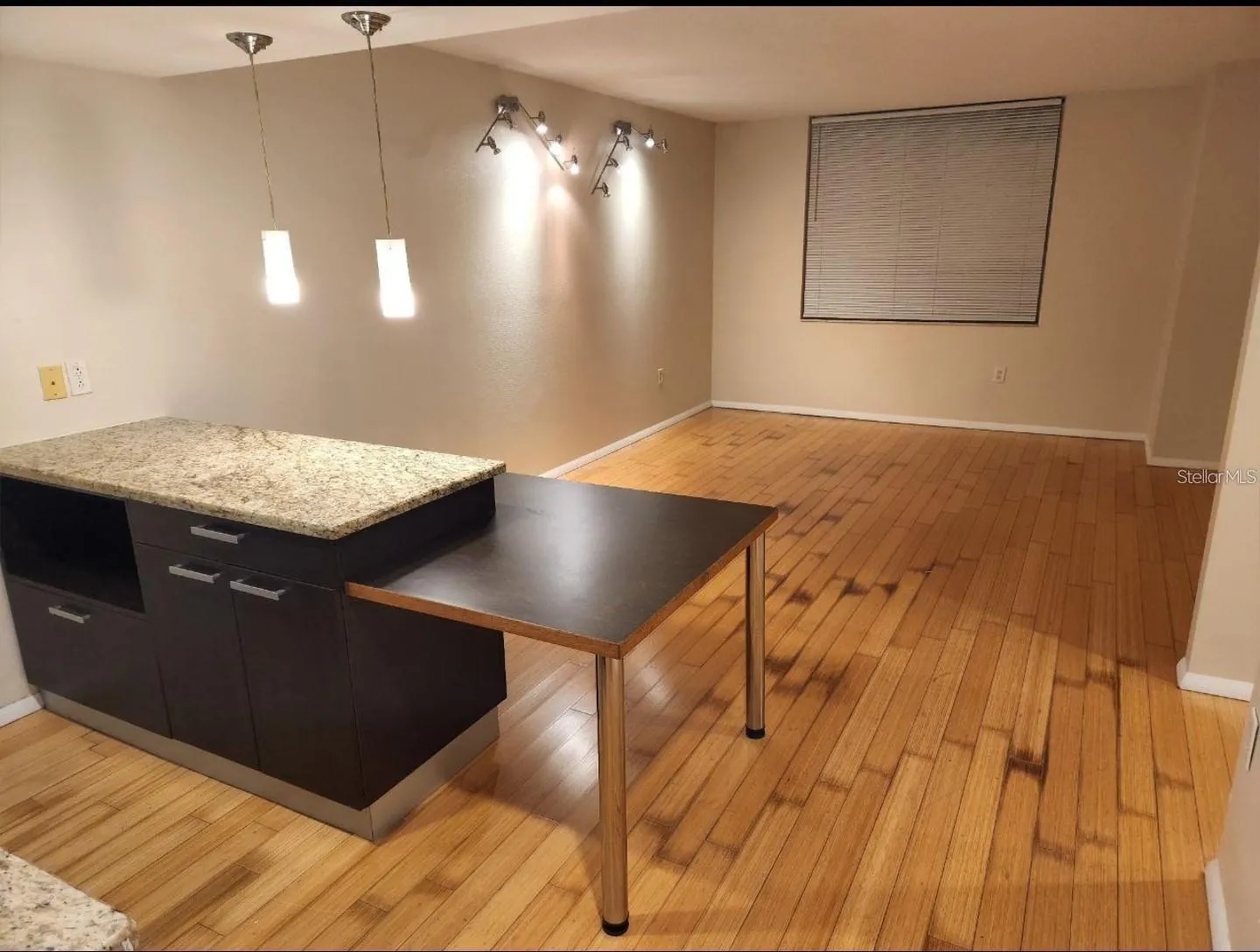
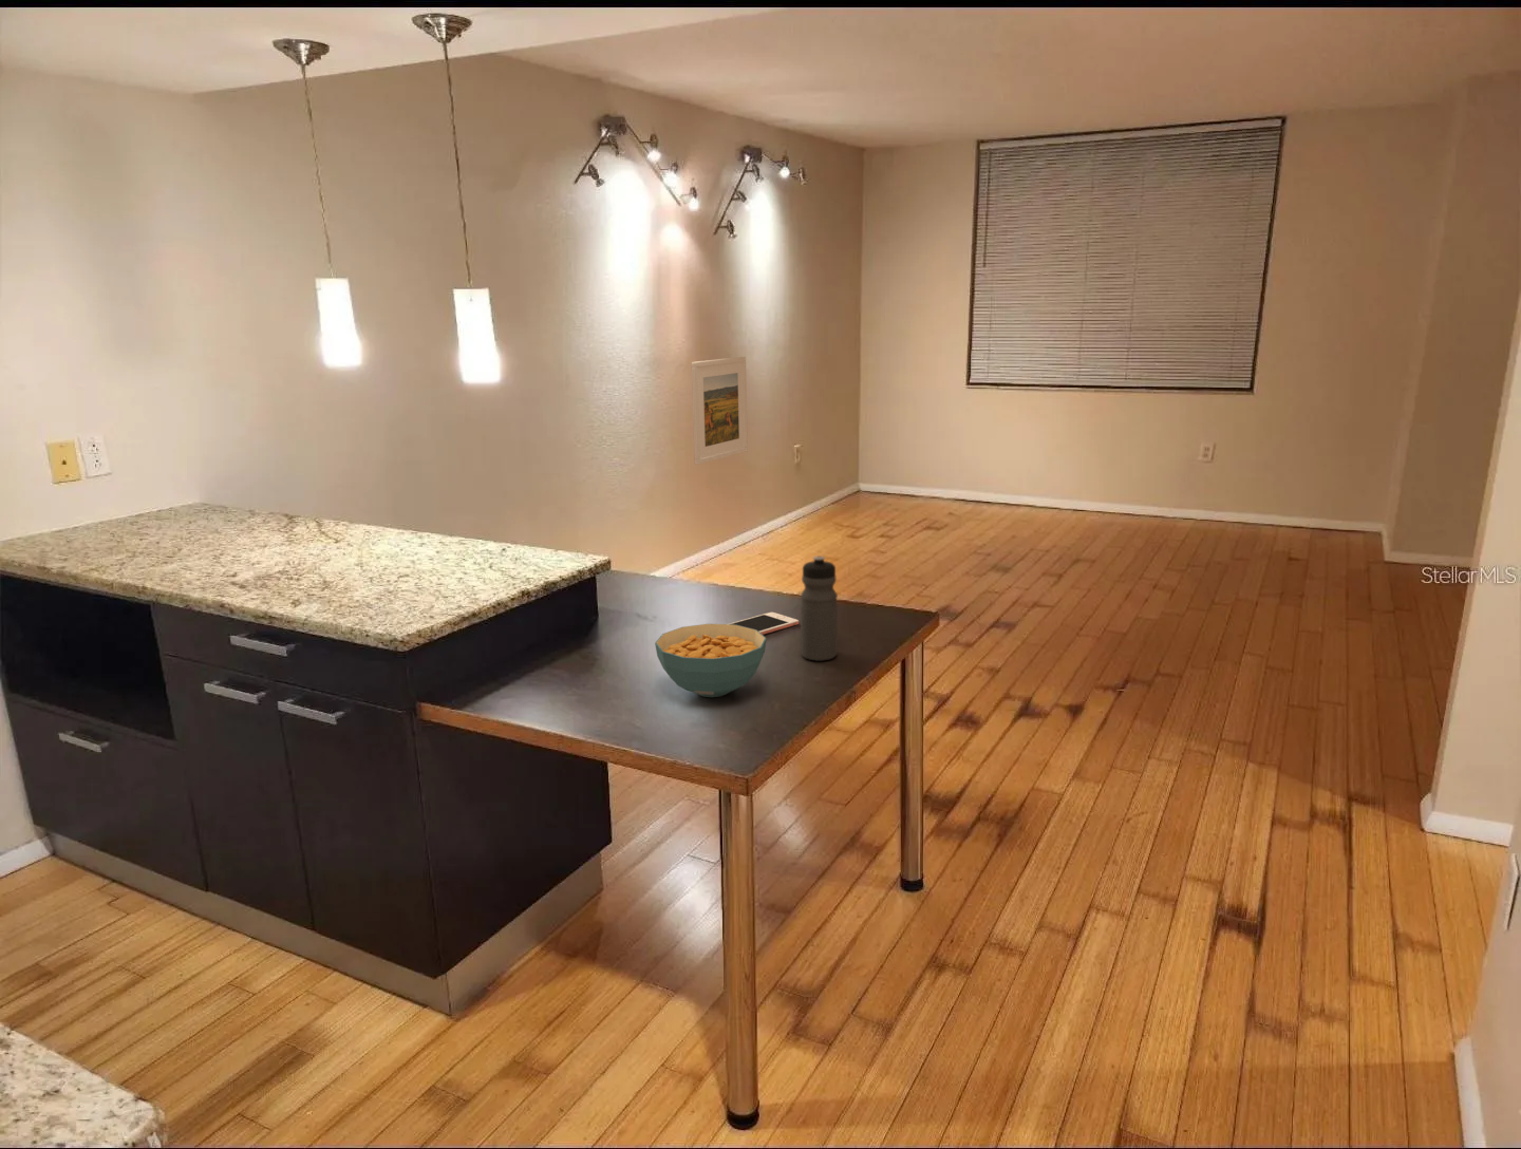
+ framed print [690,356,748,466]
+ cell phone [729,612,799,636]
+ cereal bowl [654,623,768,698]
+ water bottle [799,555,839,663]
